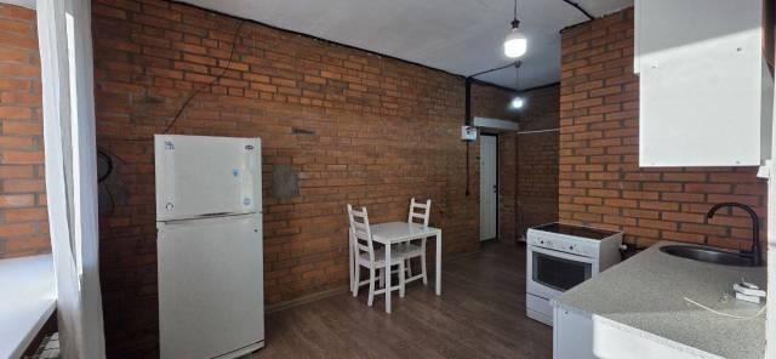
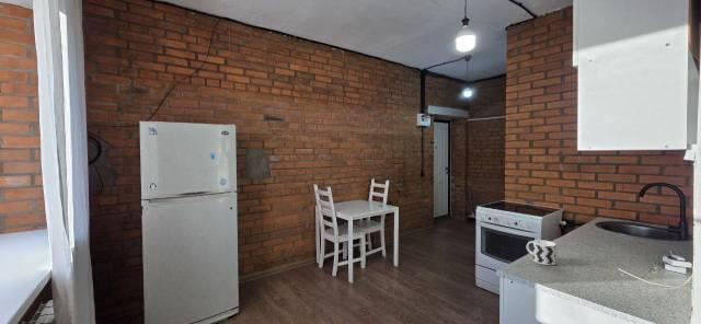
+ cup [526,239,556,266]
